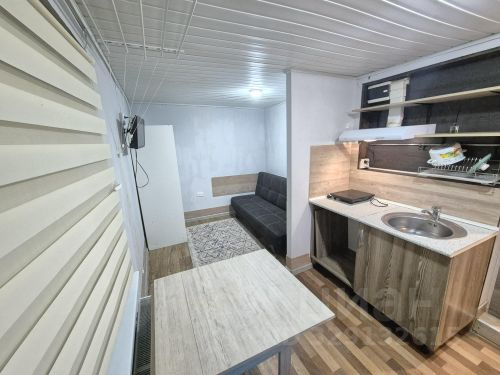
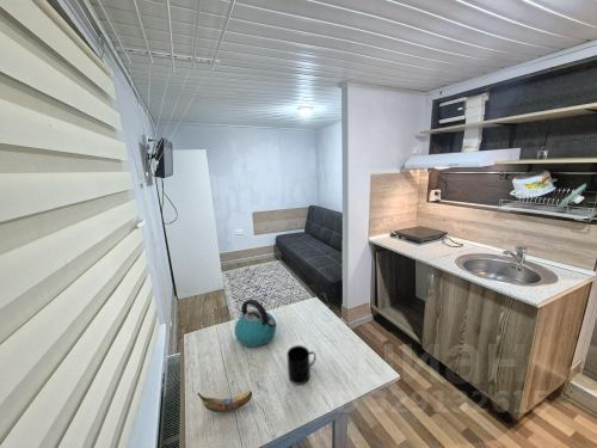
+ kettle [234,297,277,348]
+ banana [197,389,253,413]
+ mug [285,344,318,386]
